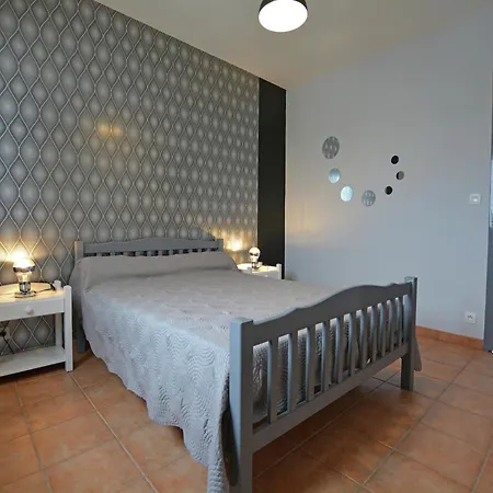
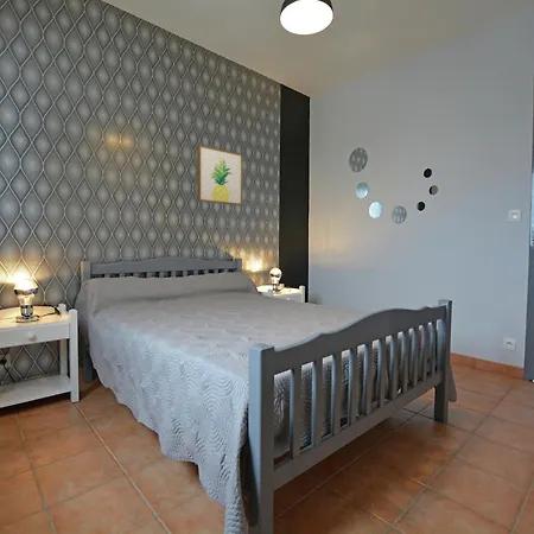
+ wall art [196,144,243,206]
